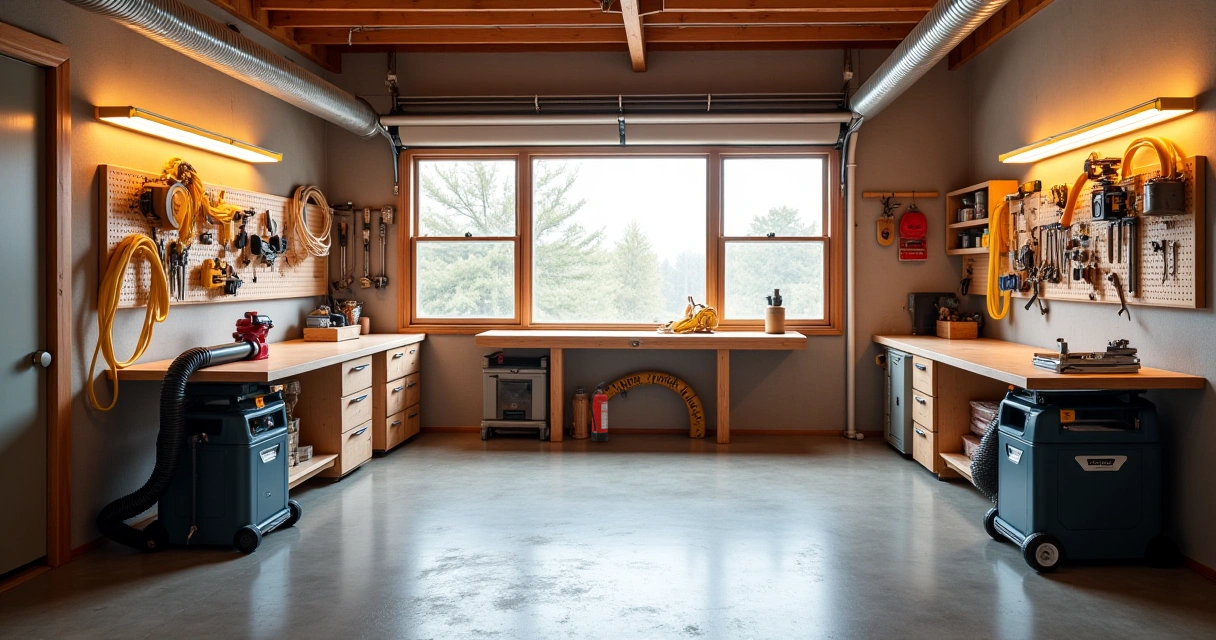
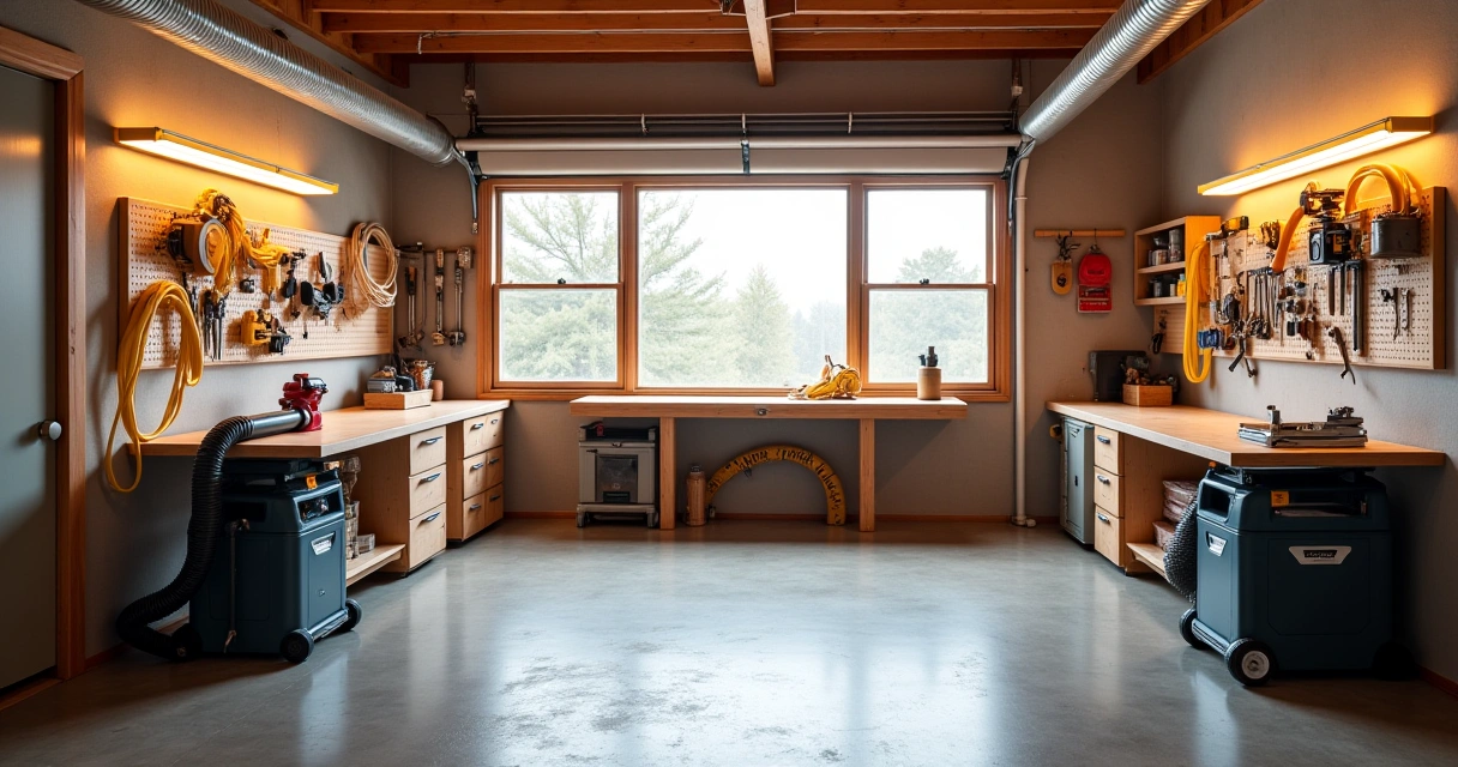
- fire extinguisher [590,381,609,443]
